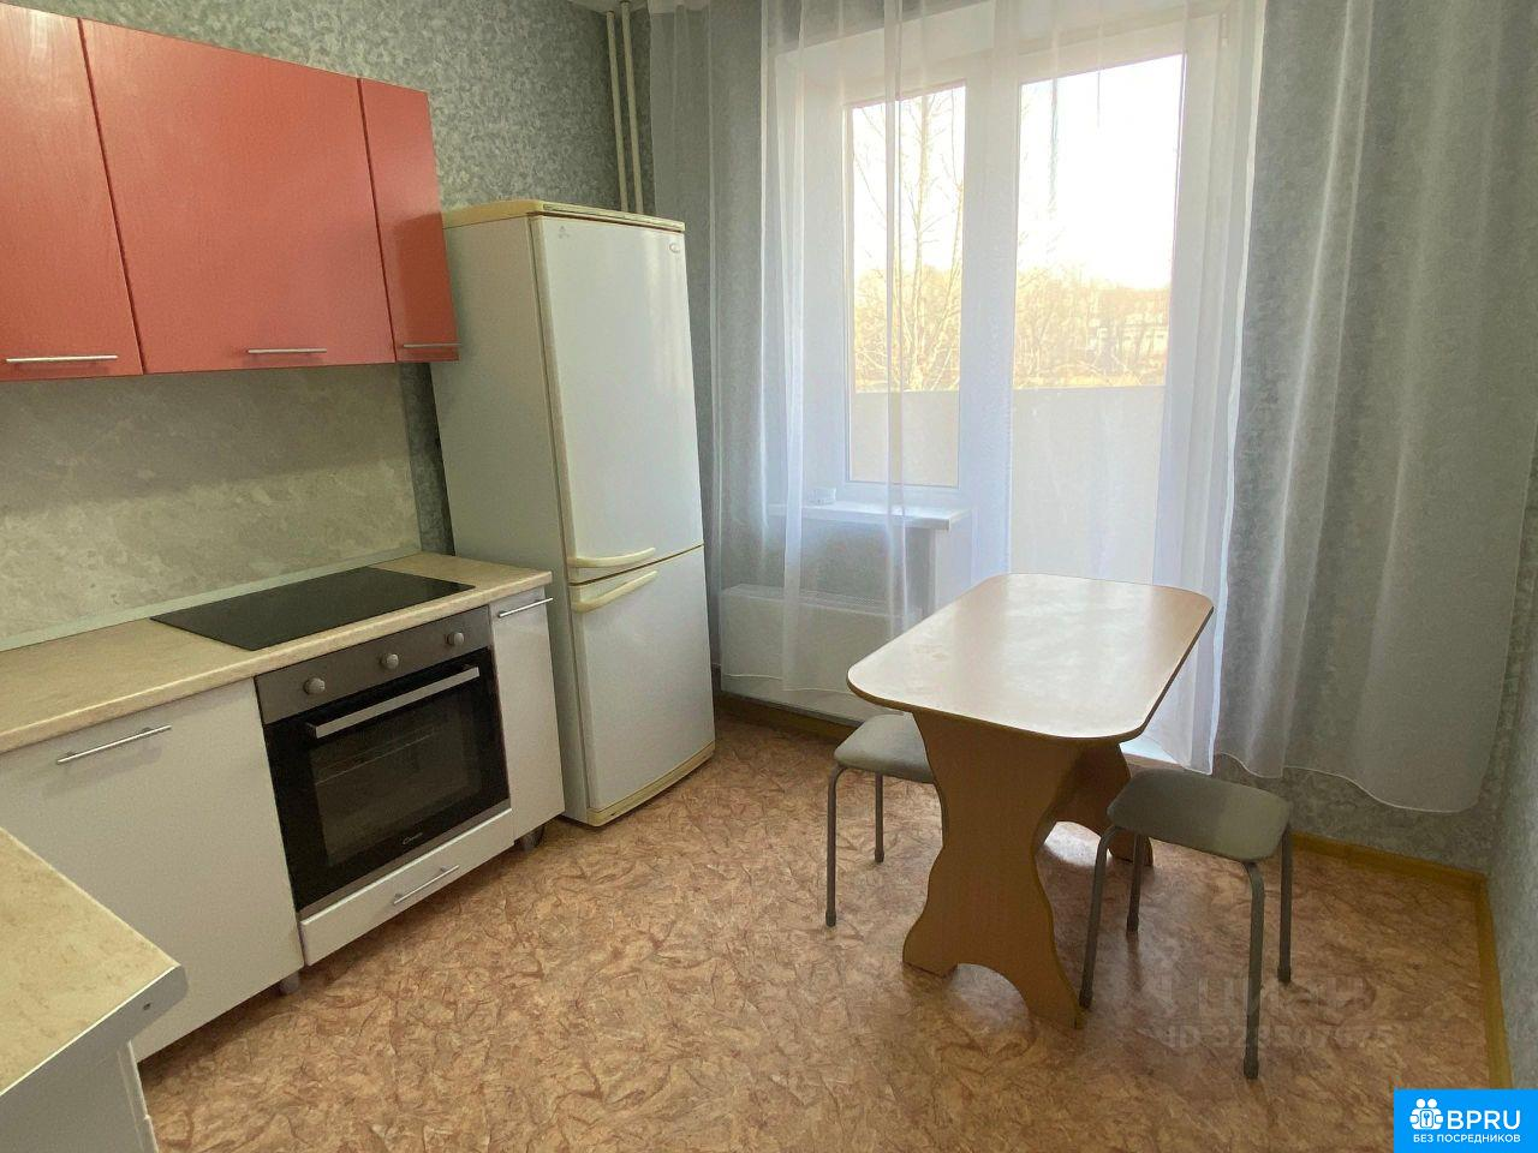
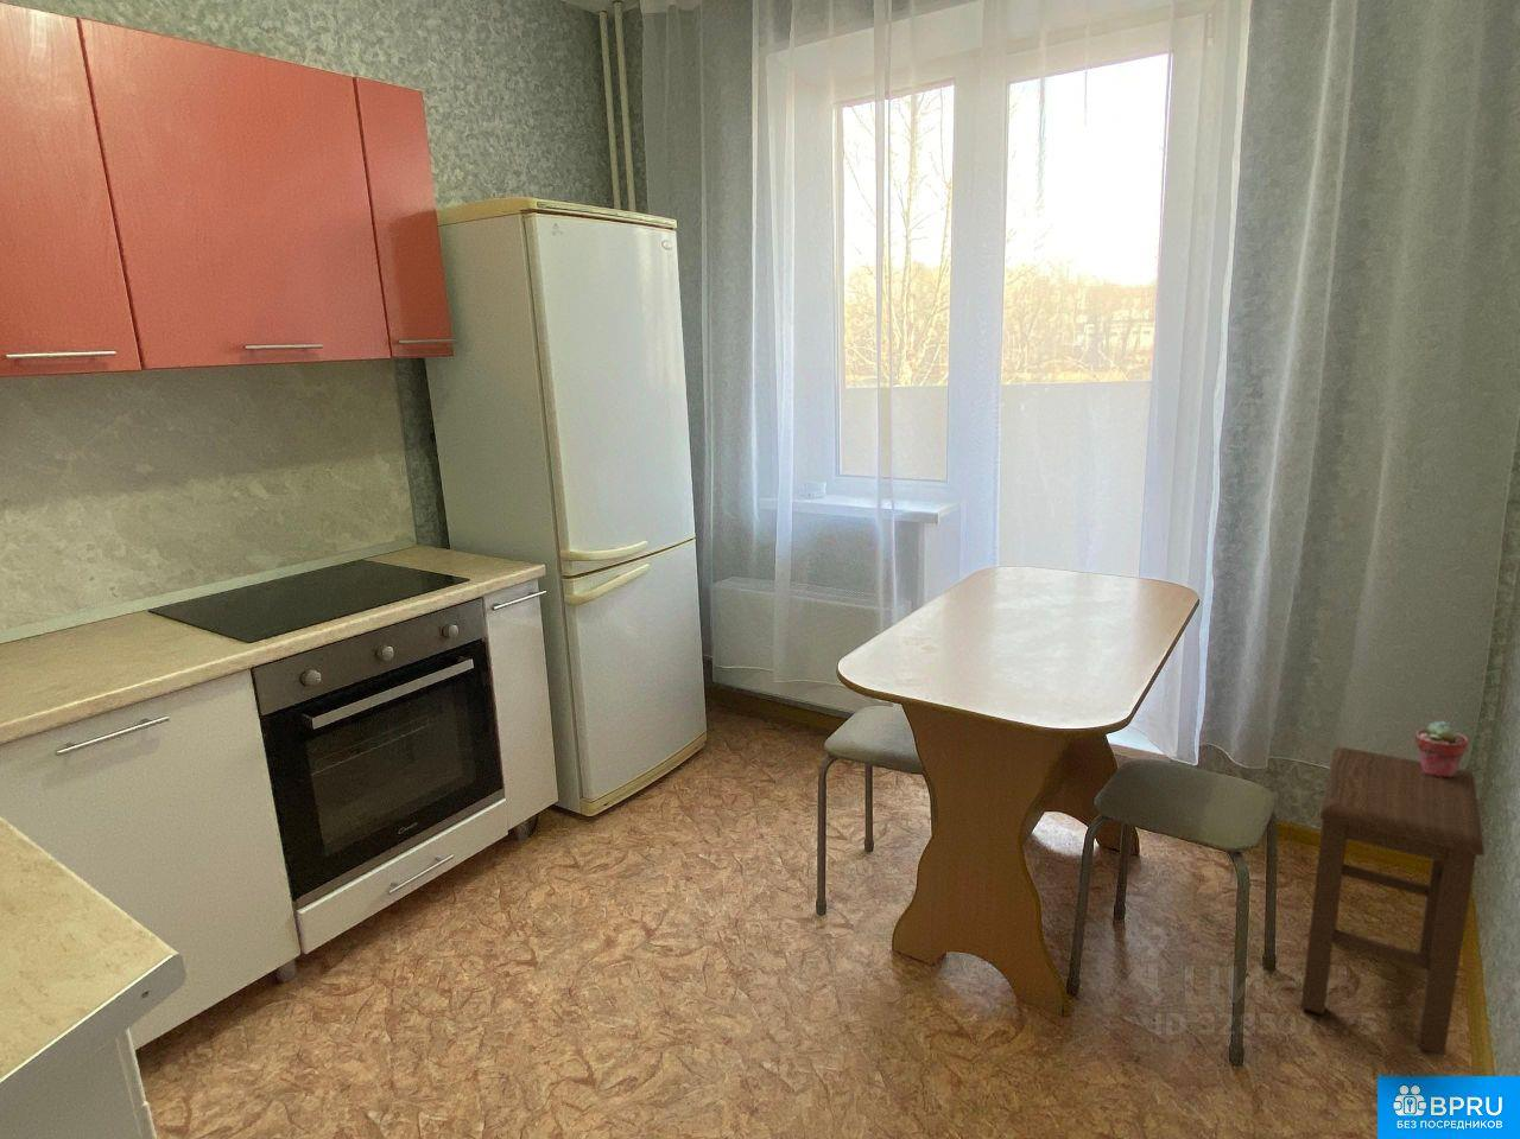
+ stool [1300,747,1485,1056]
+ potted succulent [1413,720,1470,779]
